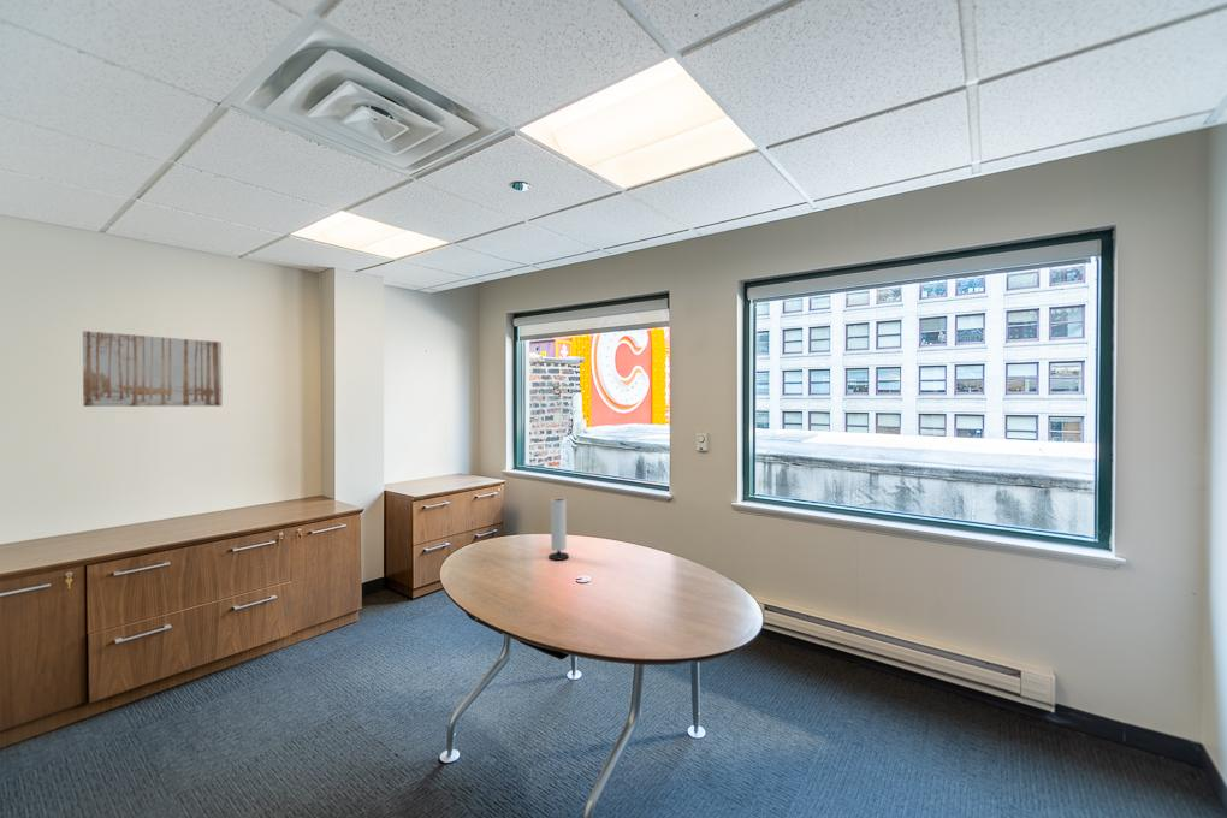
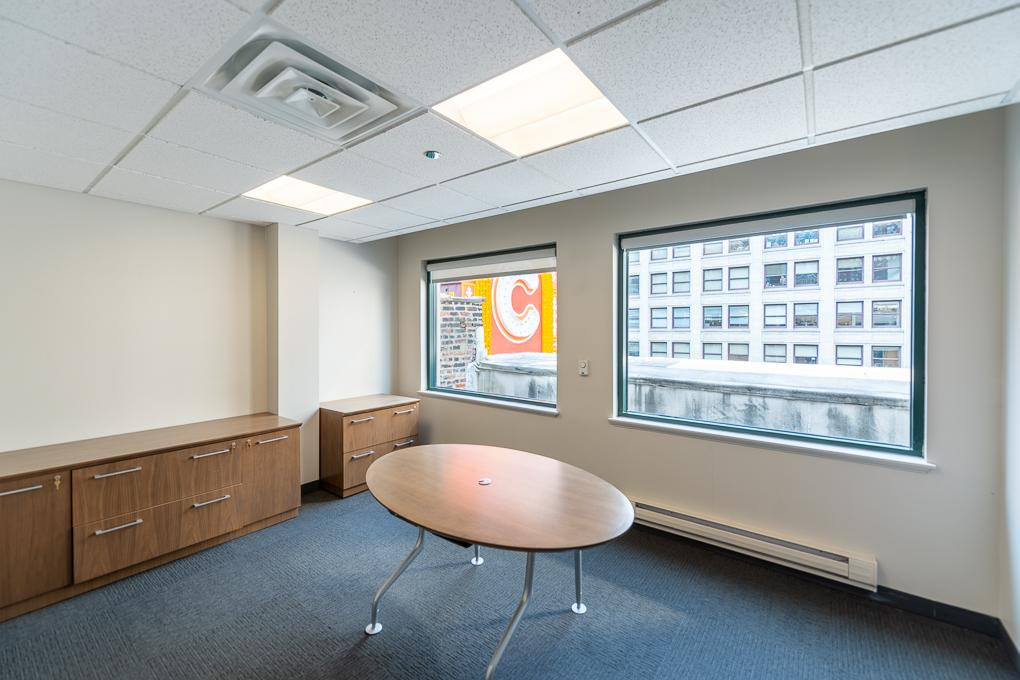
- wall art [82,330,224,408]
- speaker [547,497,570,562]
